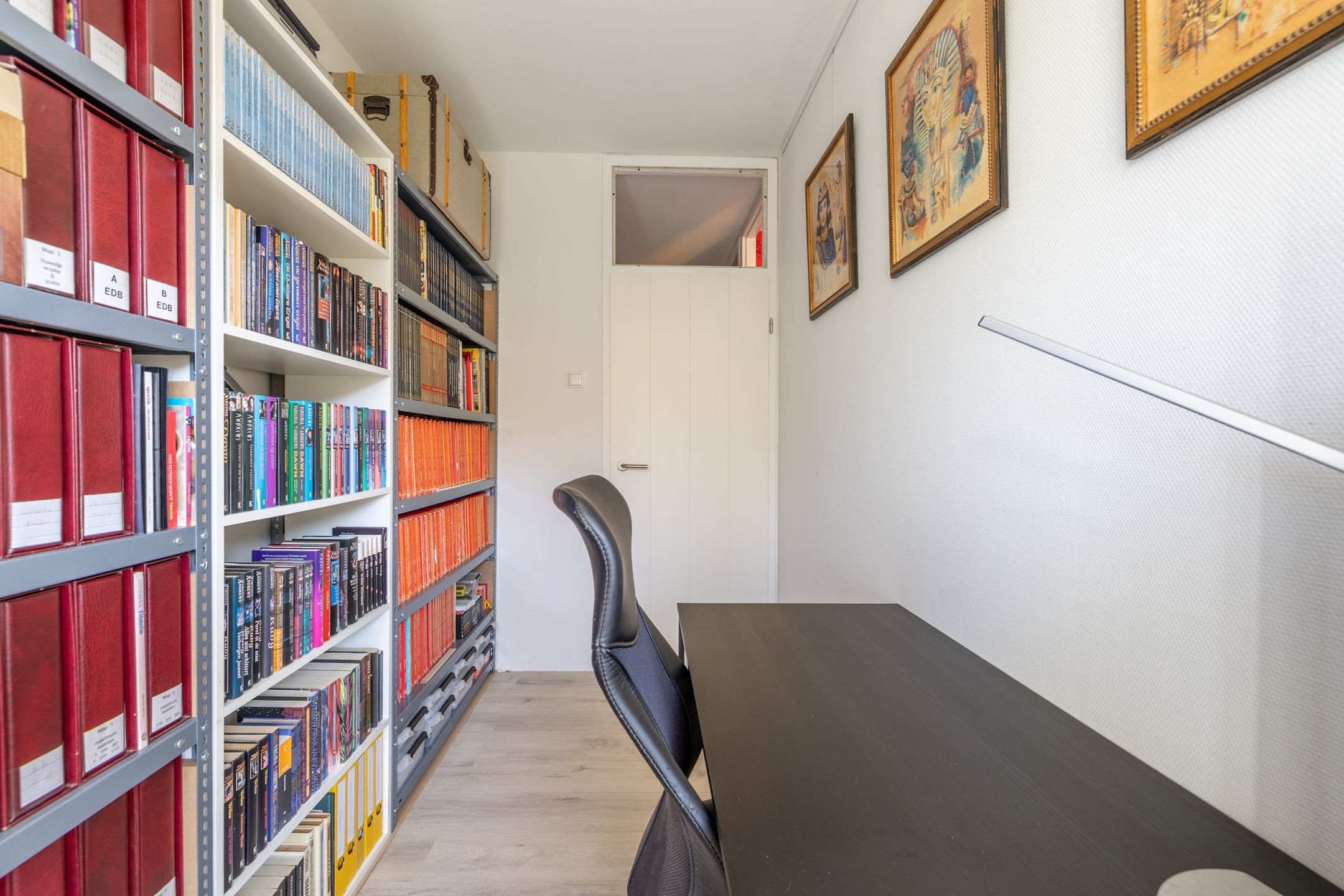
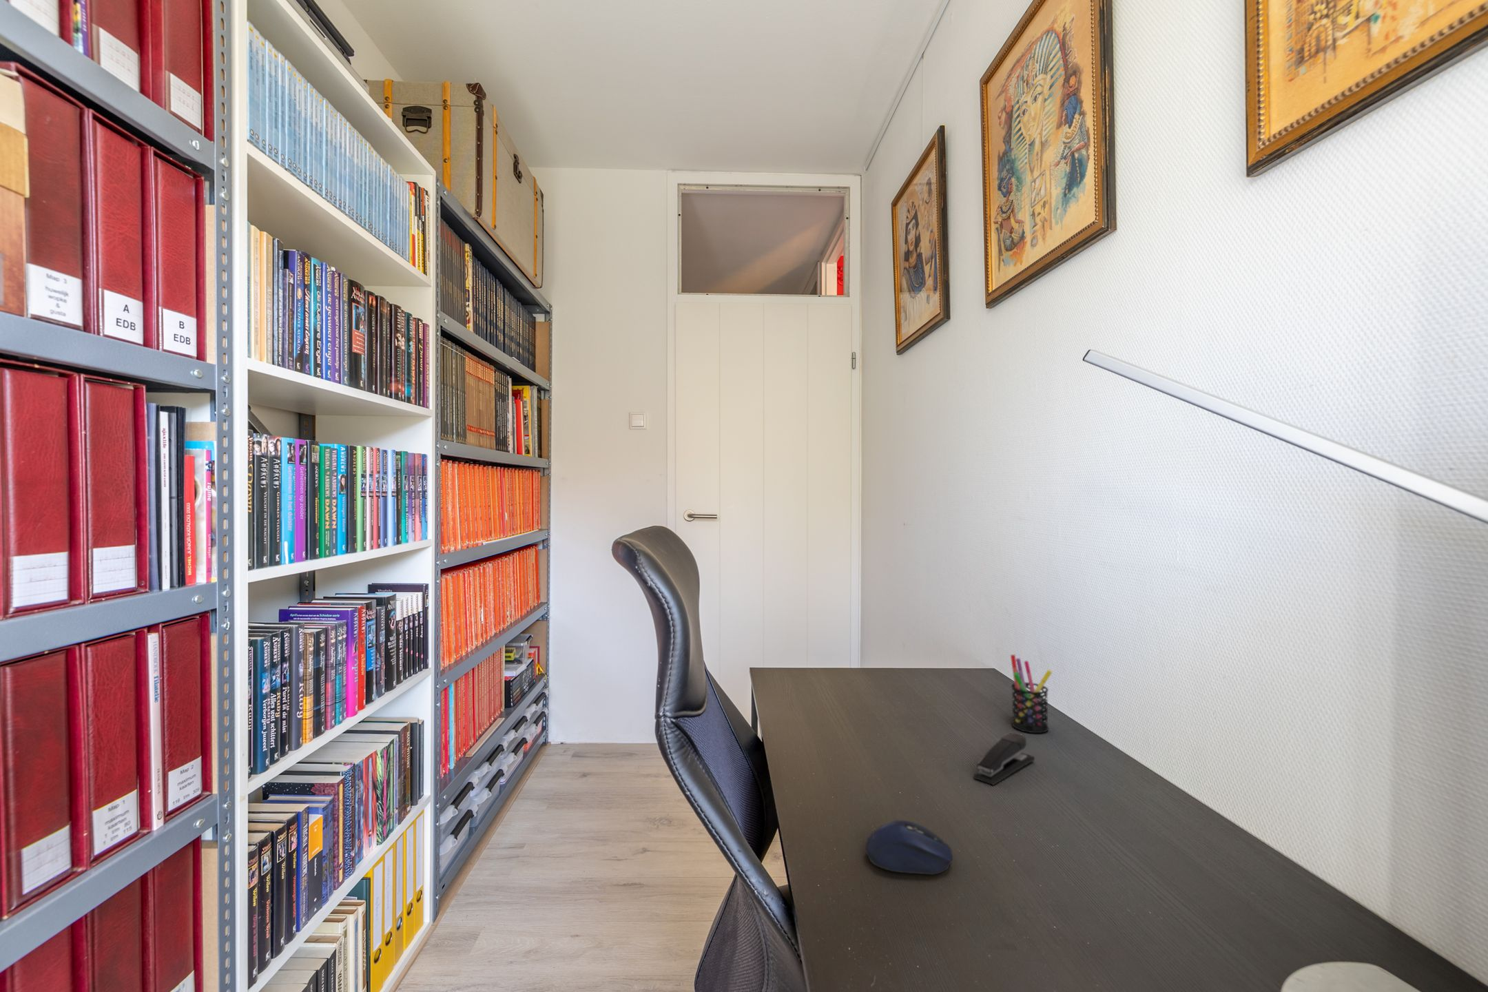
+ pen holder [1010,653,1053,734]
+ computer mouse [865,819,953,876]
+ stapler [973,732,1035,785]
